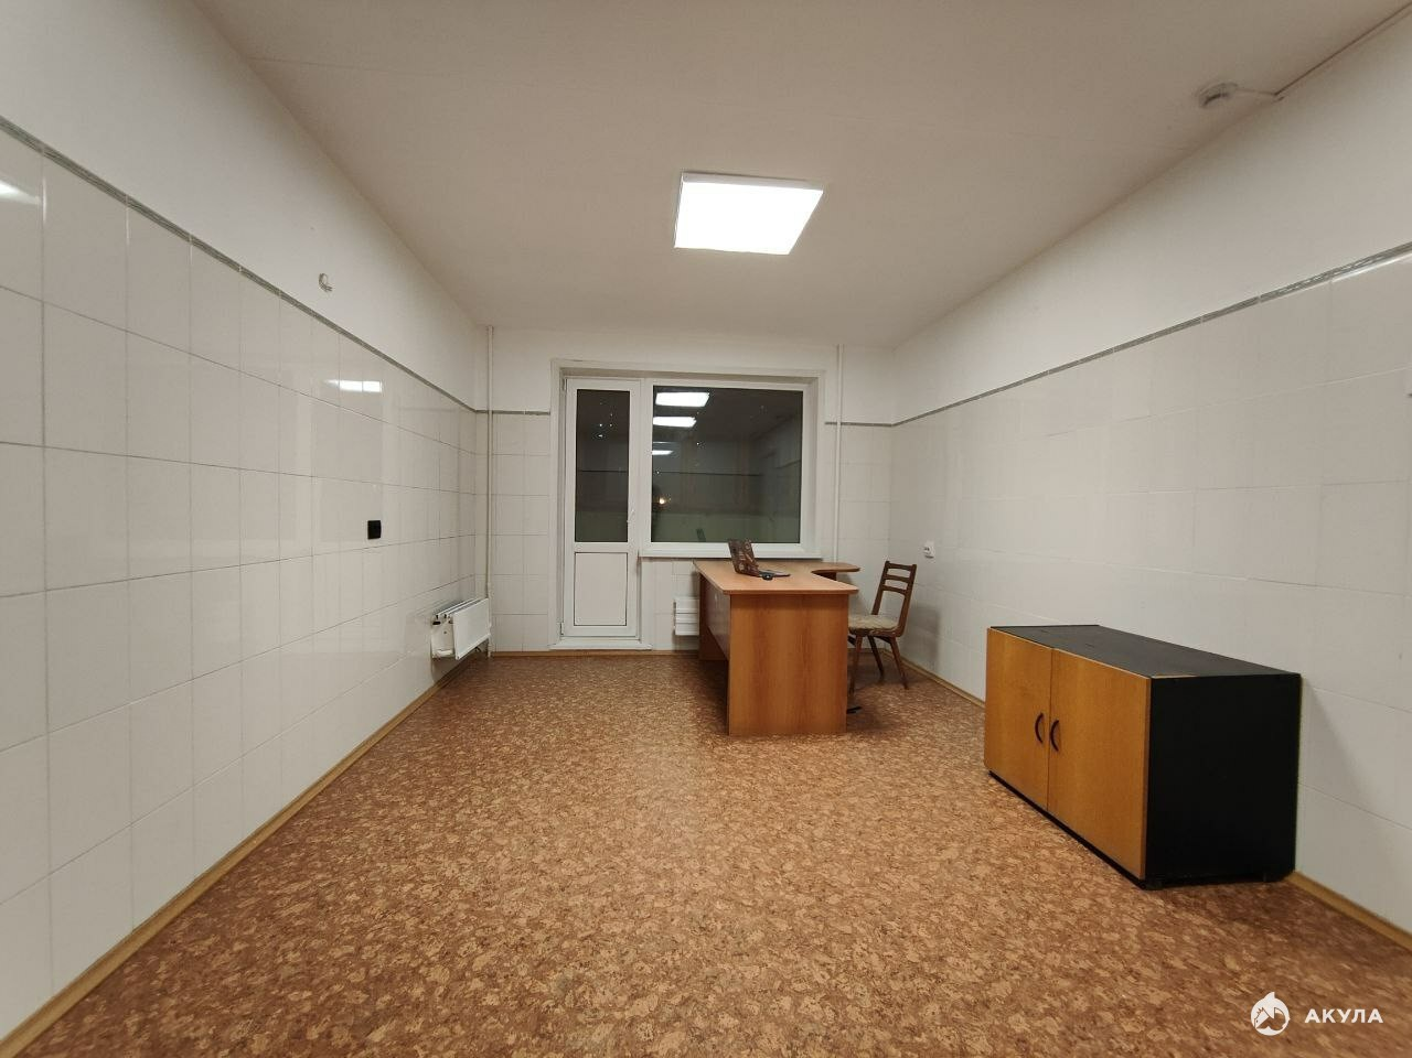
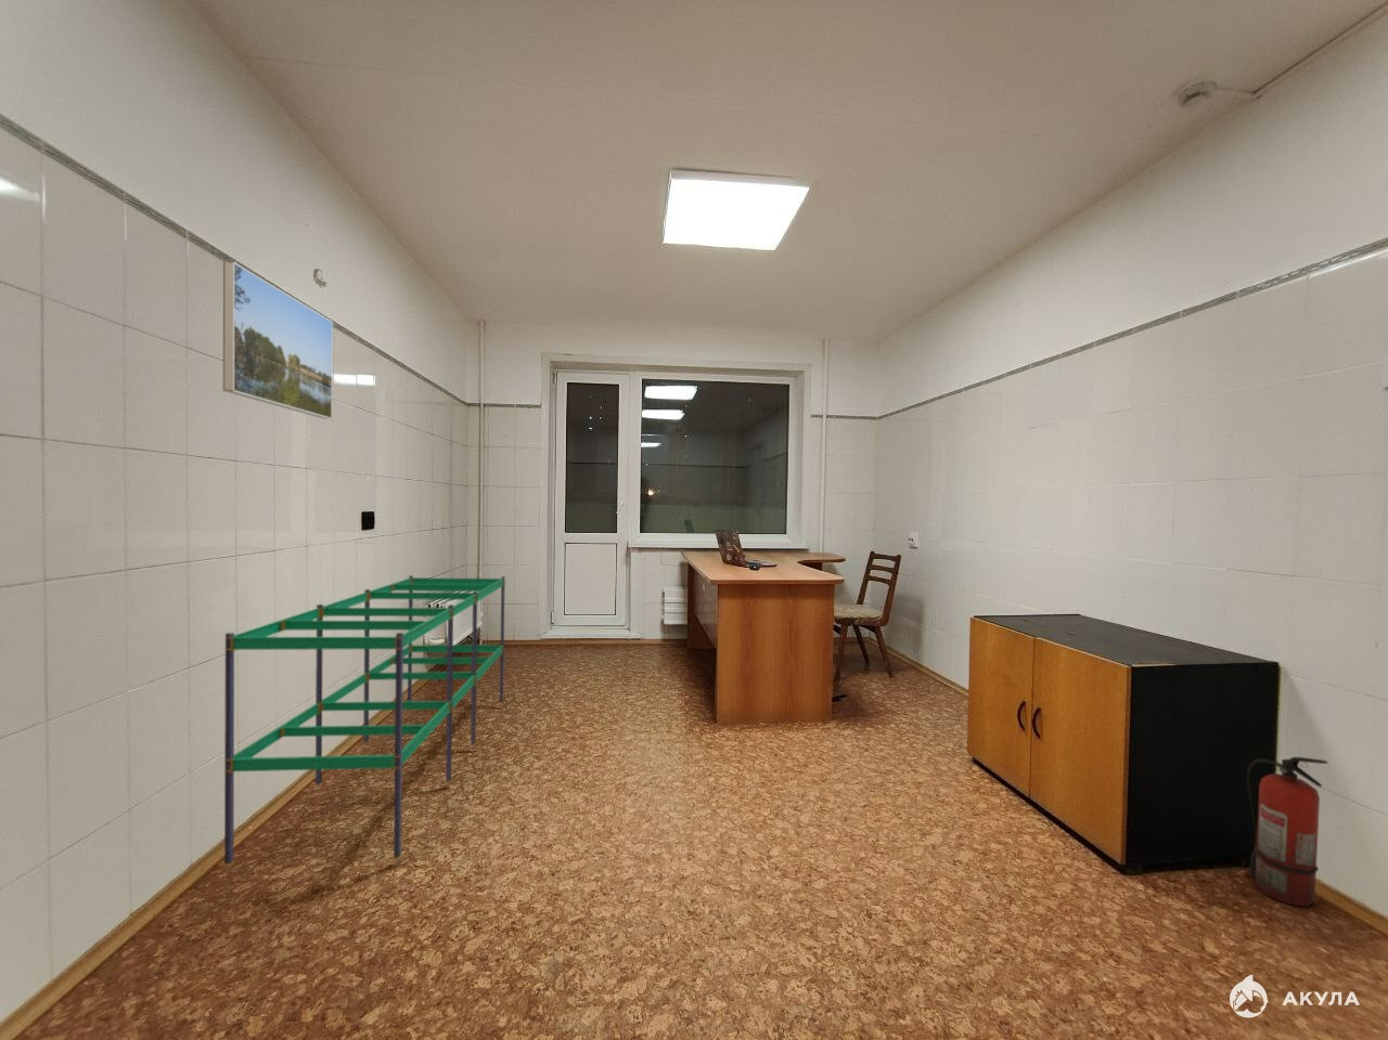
+ fire extinguisher [1246,756,1329,908]
+ shelving unit [222,575,506,874]
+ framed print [222,260,334,421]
